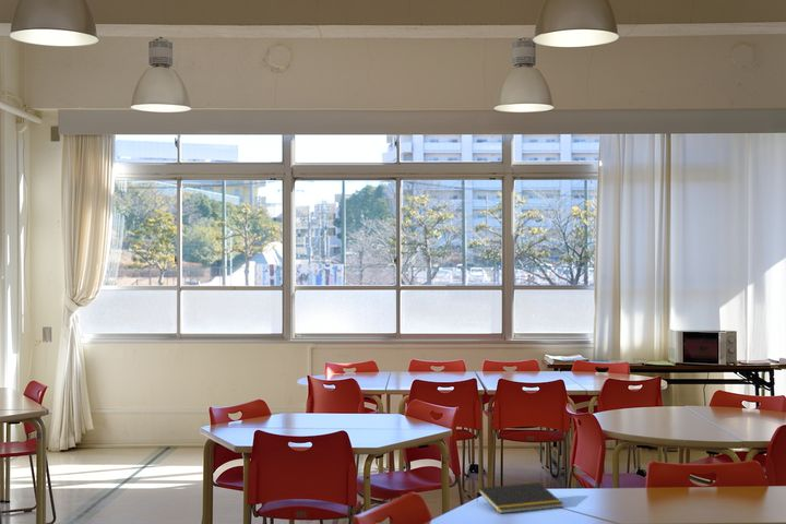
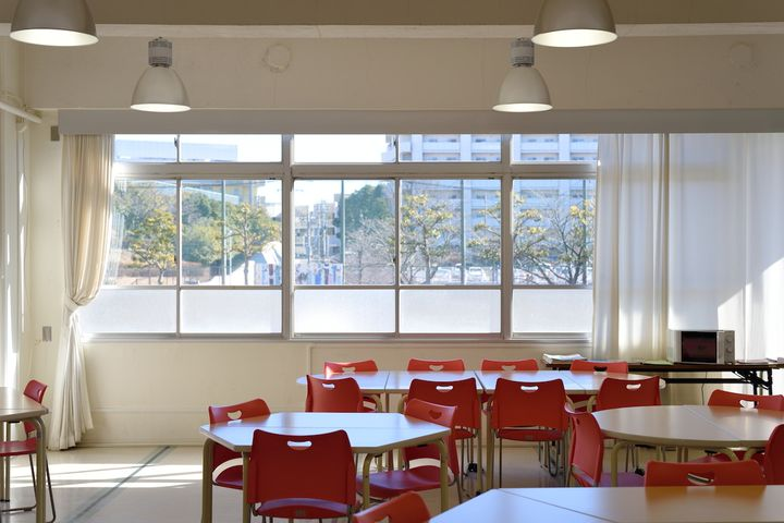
- notepad [475,481,564,514]
